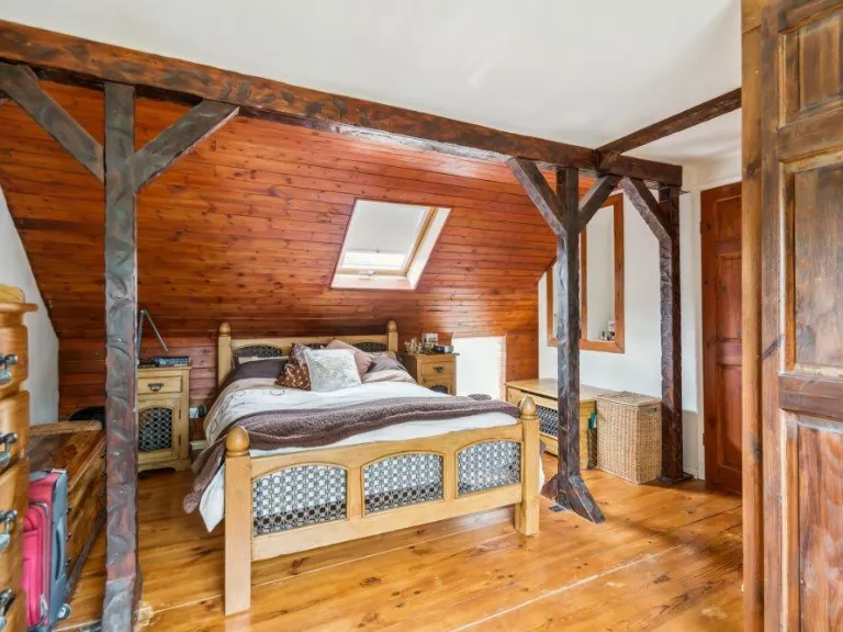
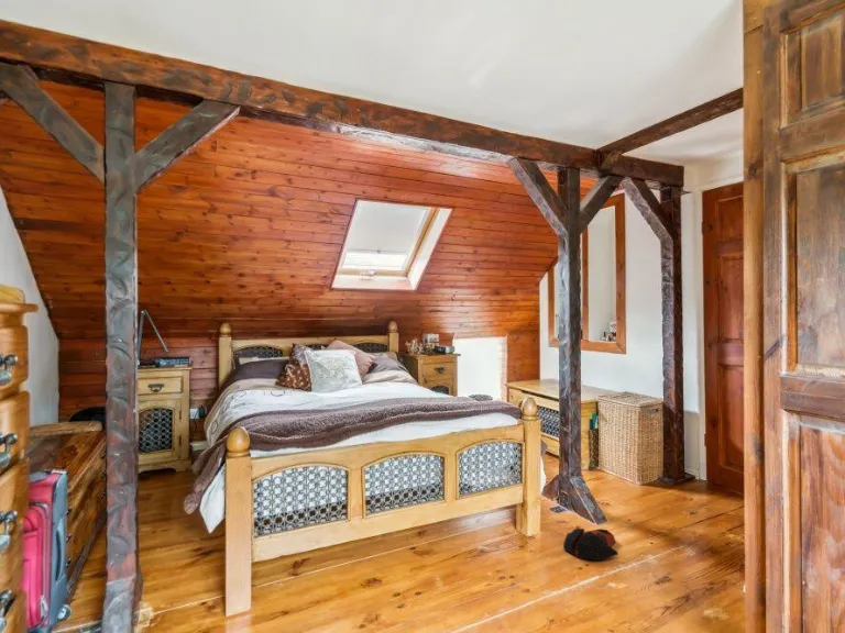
+ bag [562,528,619,562]
